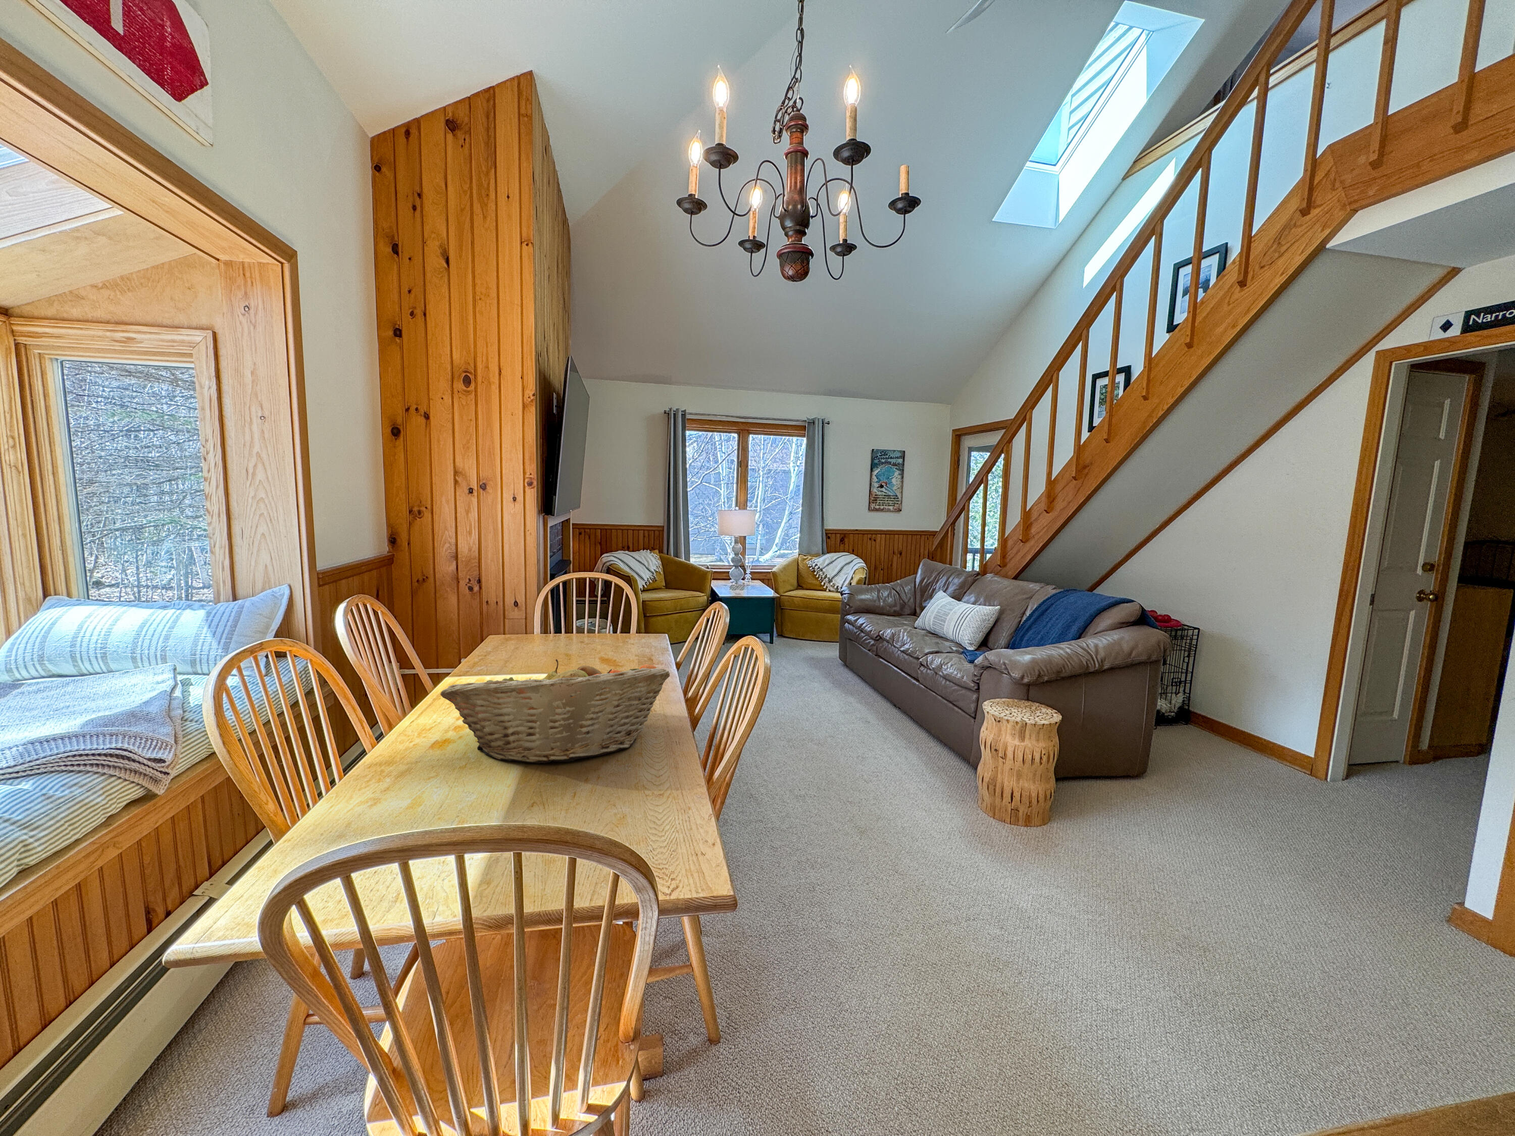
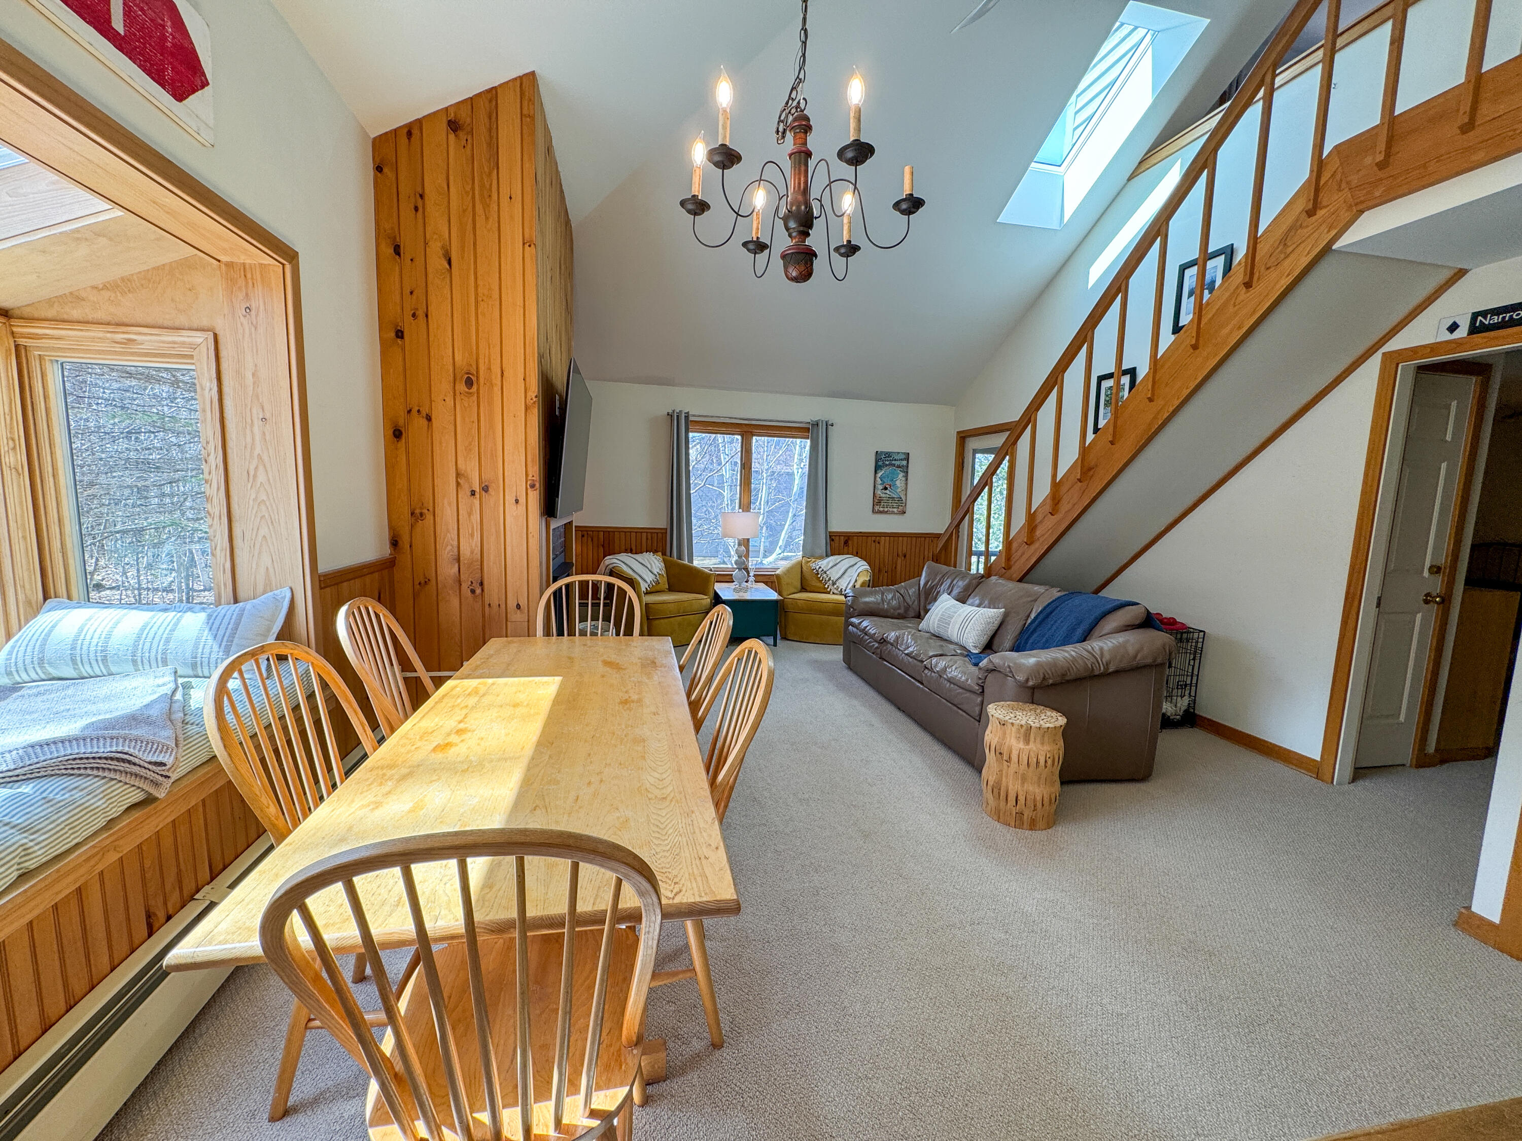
- fruit basket [440,659,670,764]
